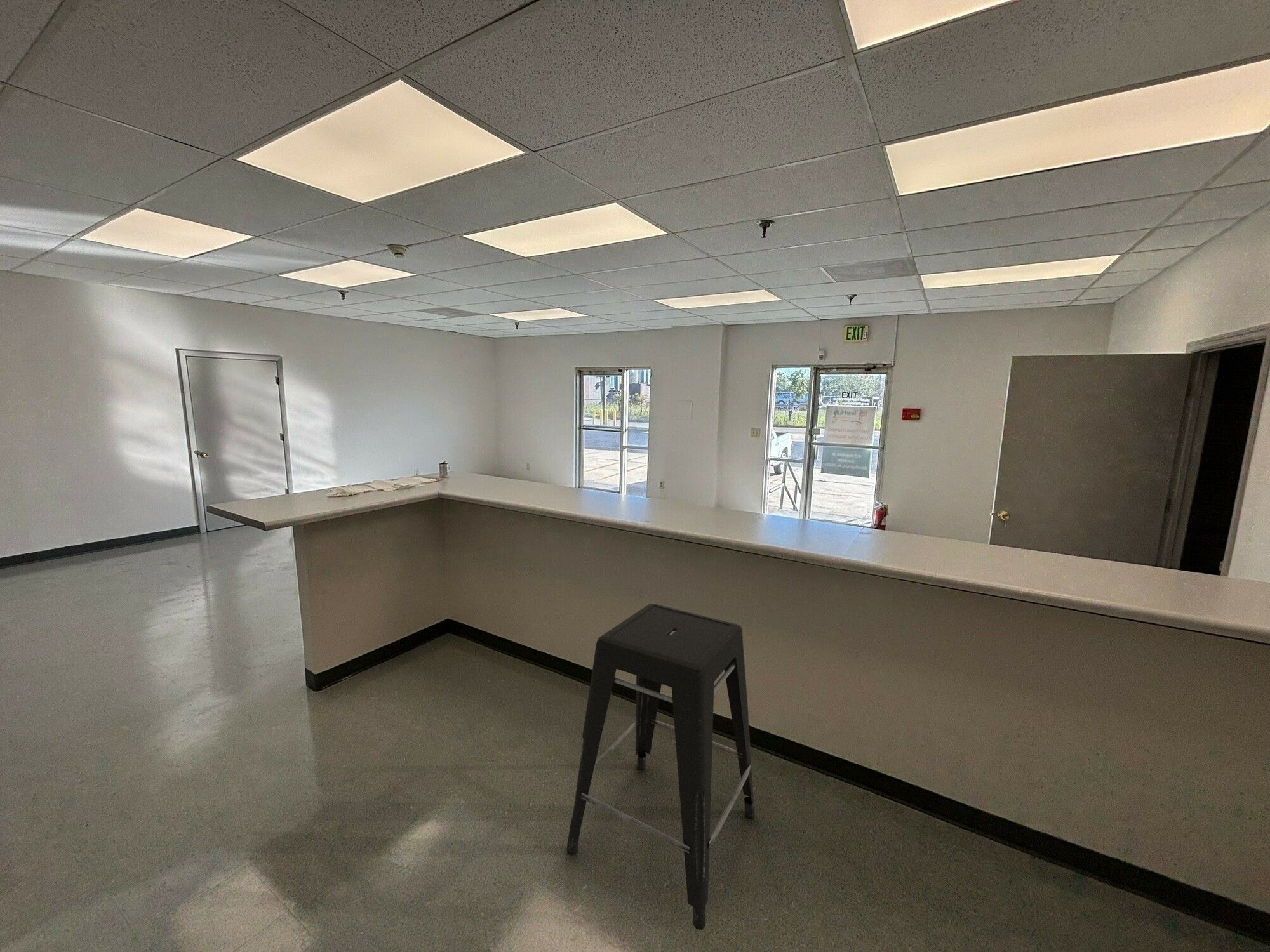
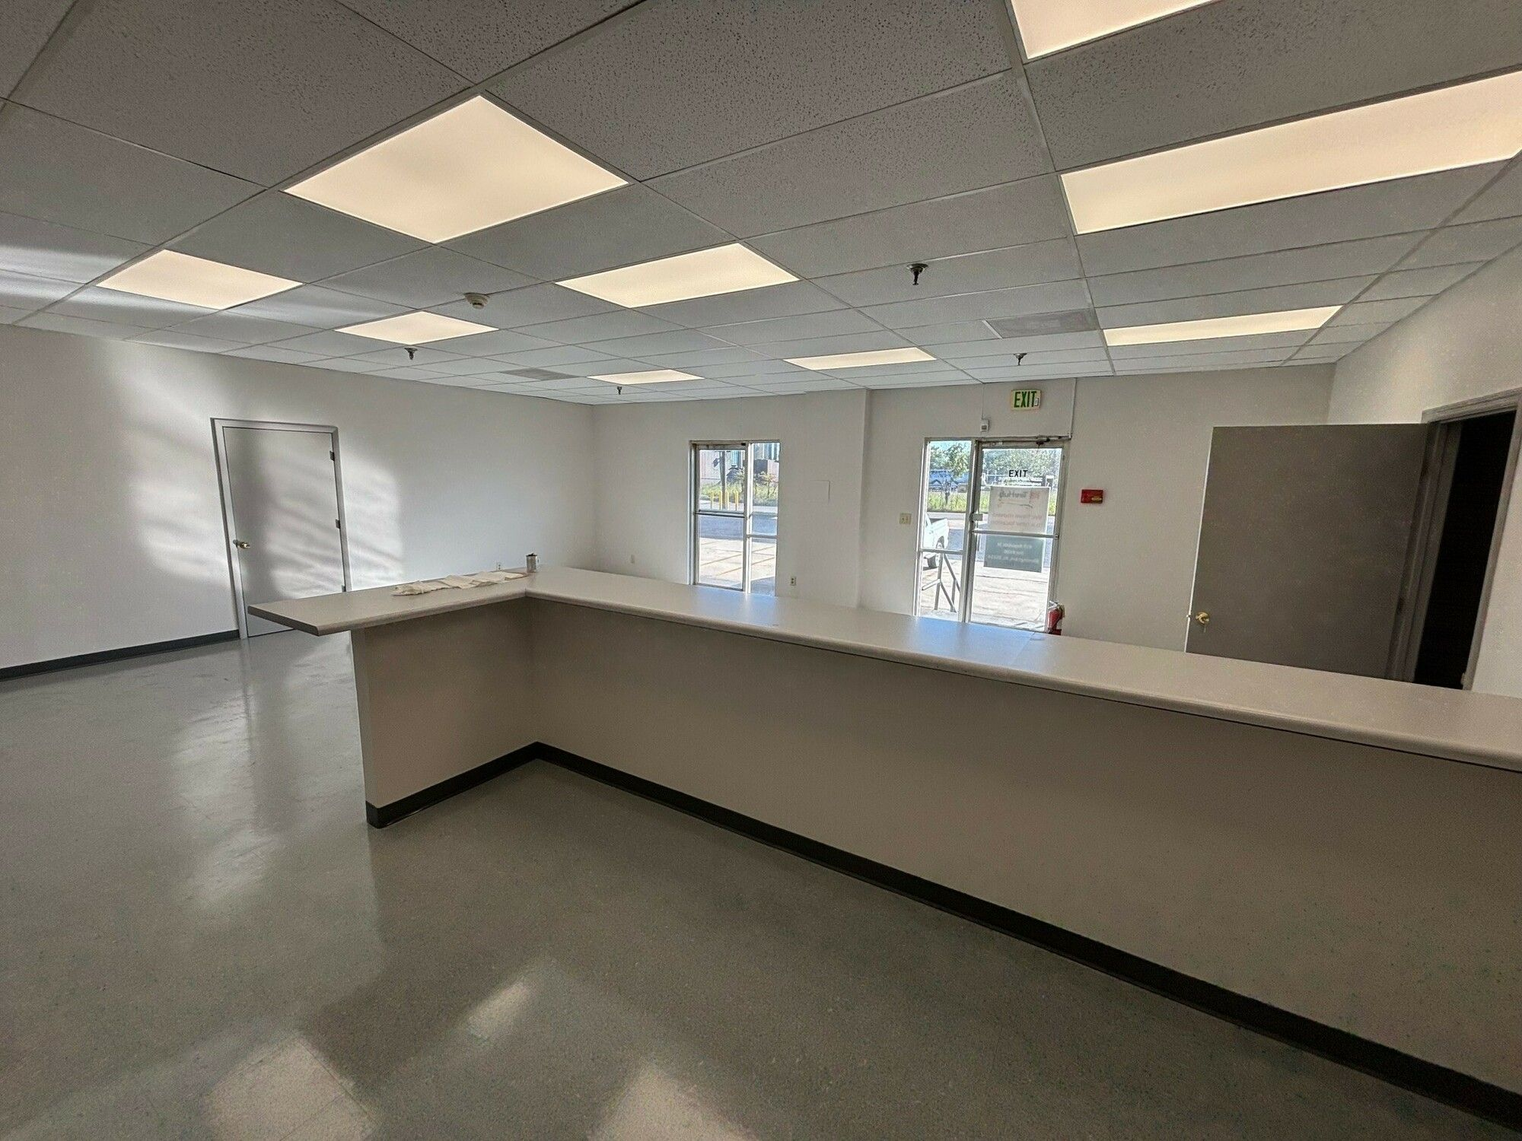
- stool [566,603,755,930]
